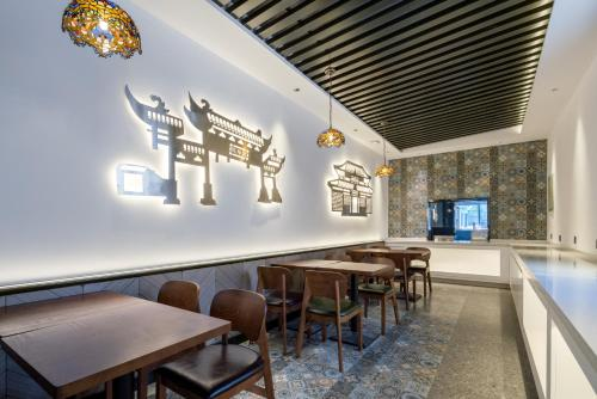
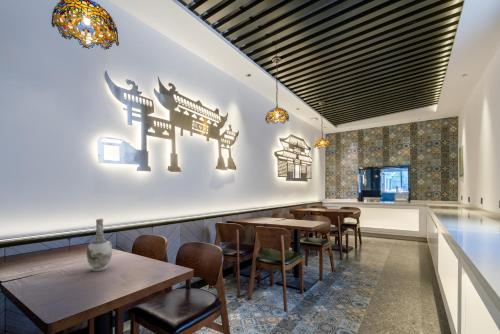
+ vase [86,218,113,272]
